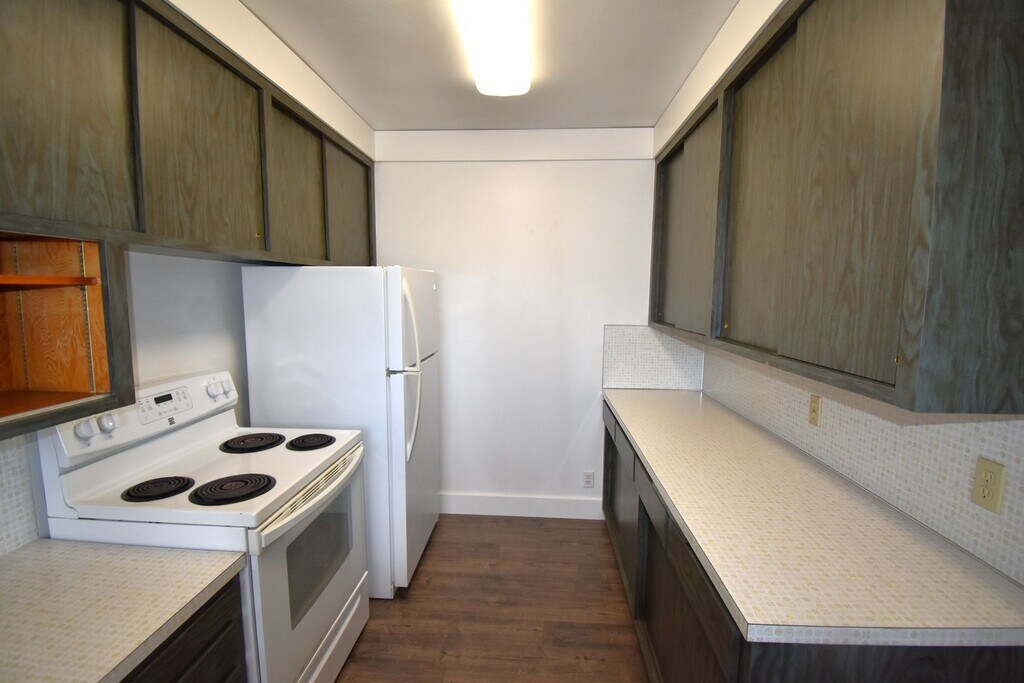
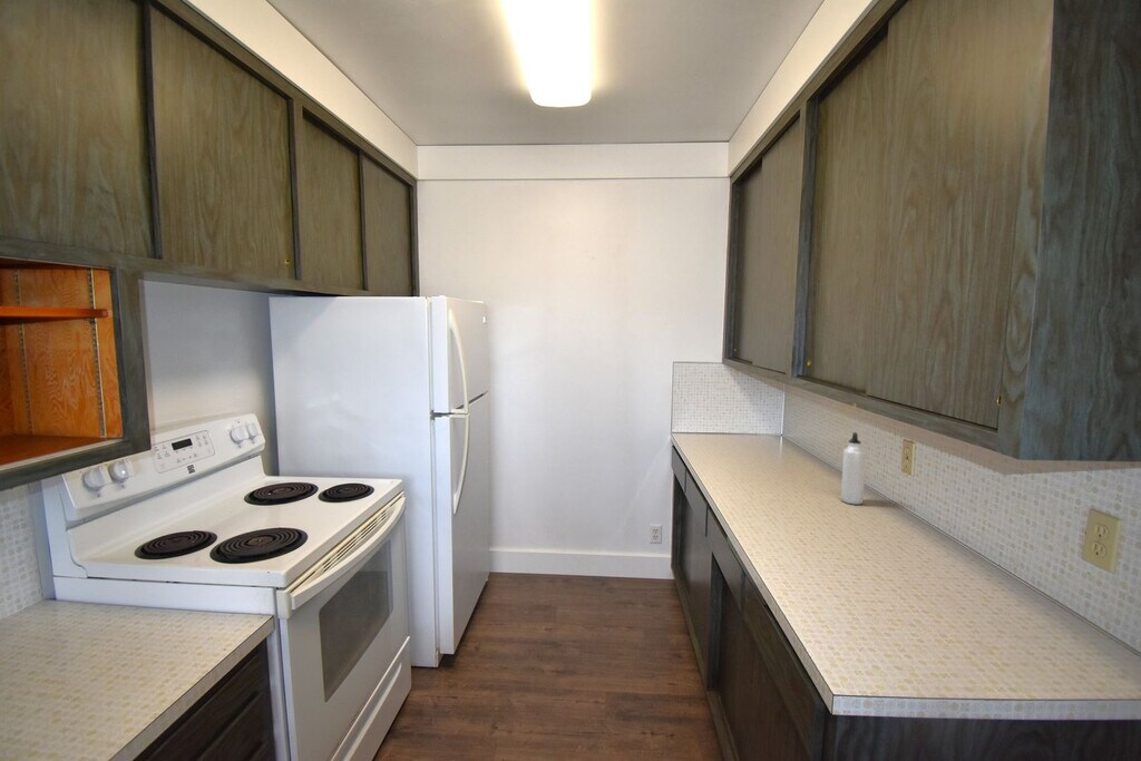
+ water bottle [840,431,867,506]
